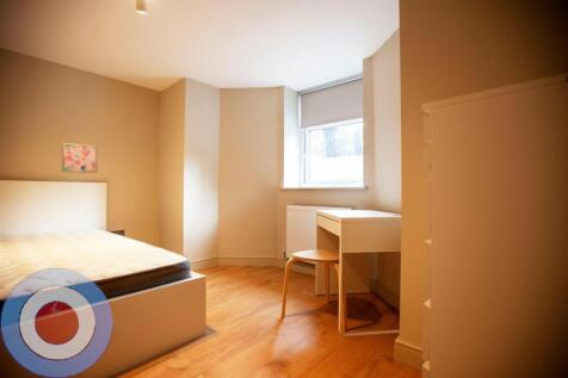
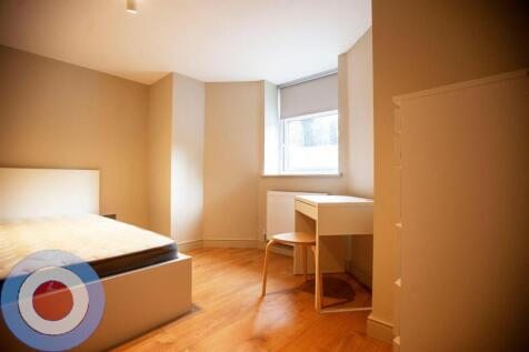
- wall art [61,142,98,174]
